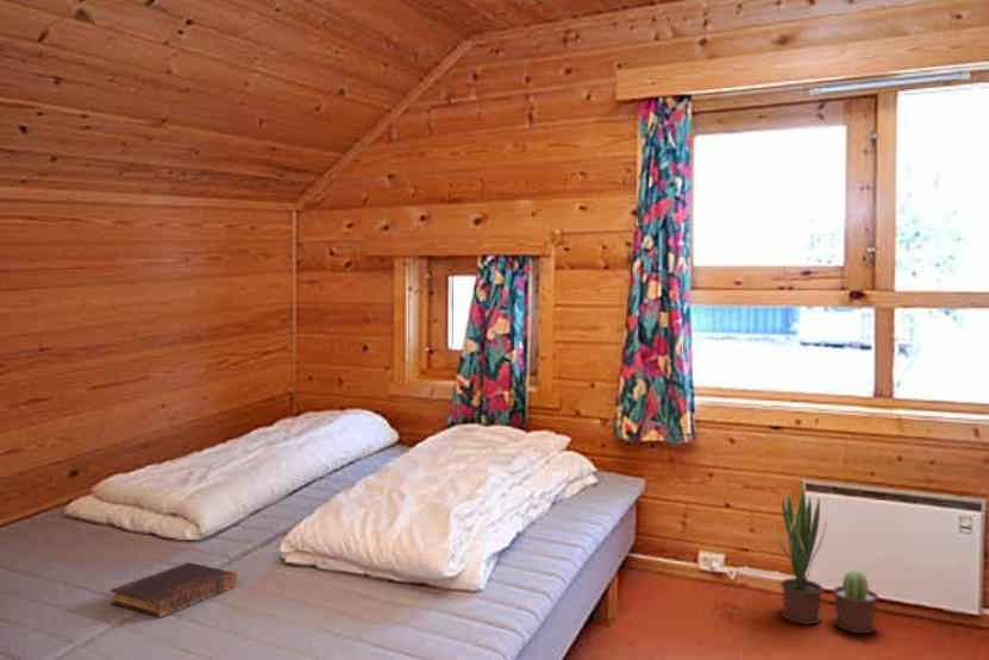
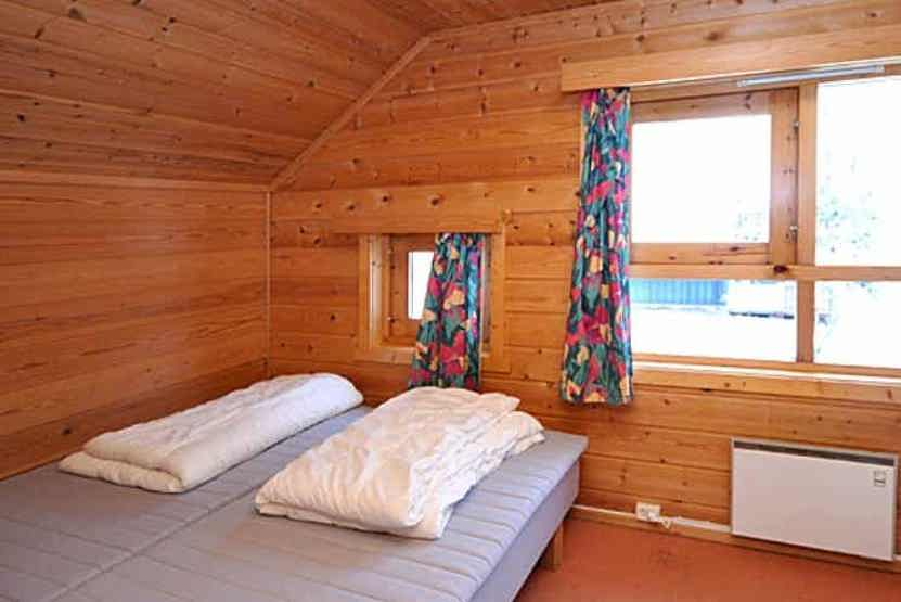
- potted plant [774,478,880,634]
- book [108,561,238,618]
